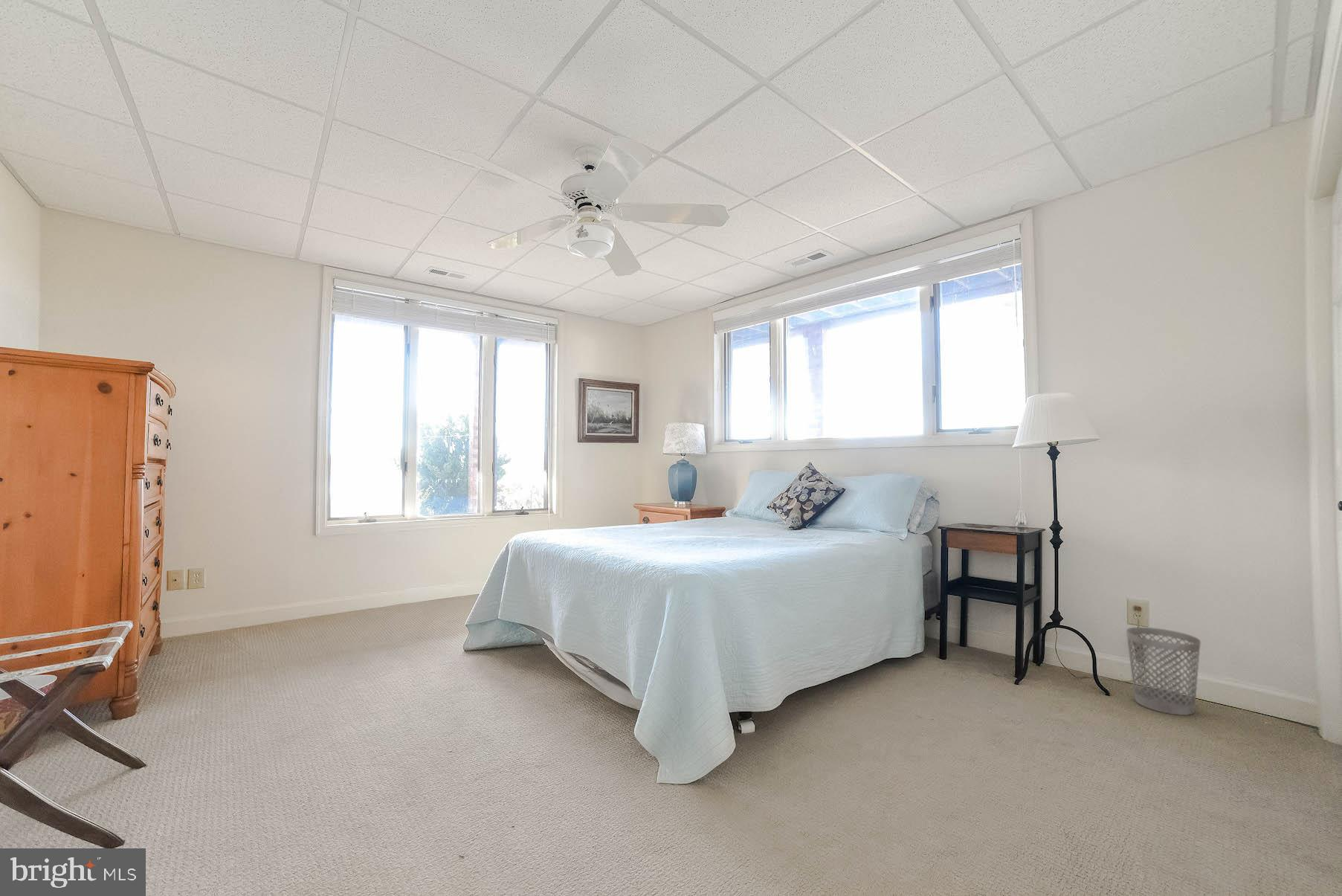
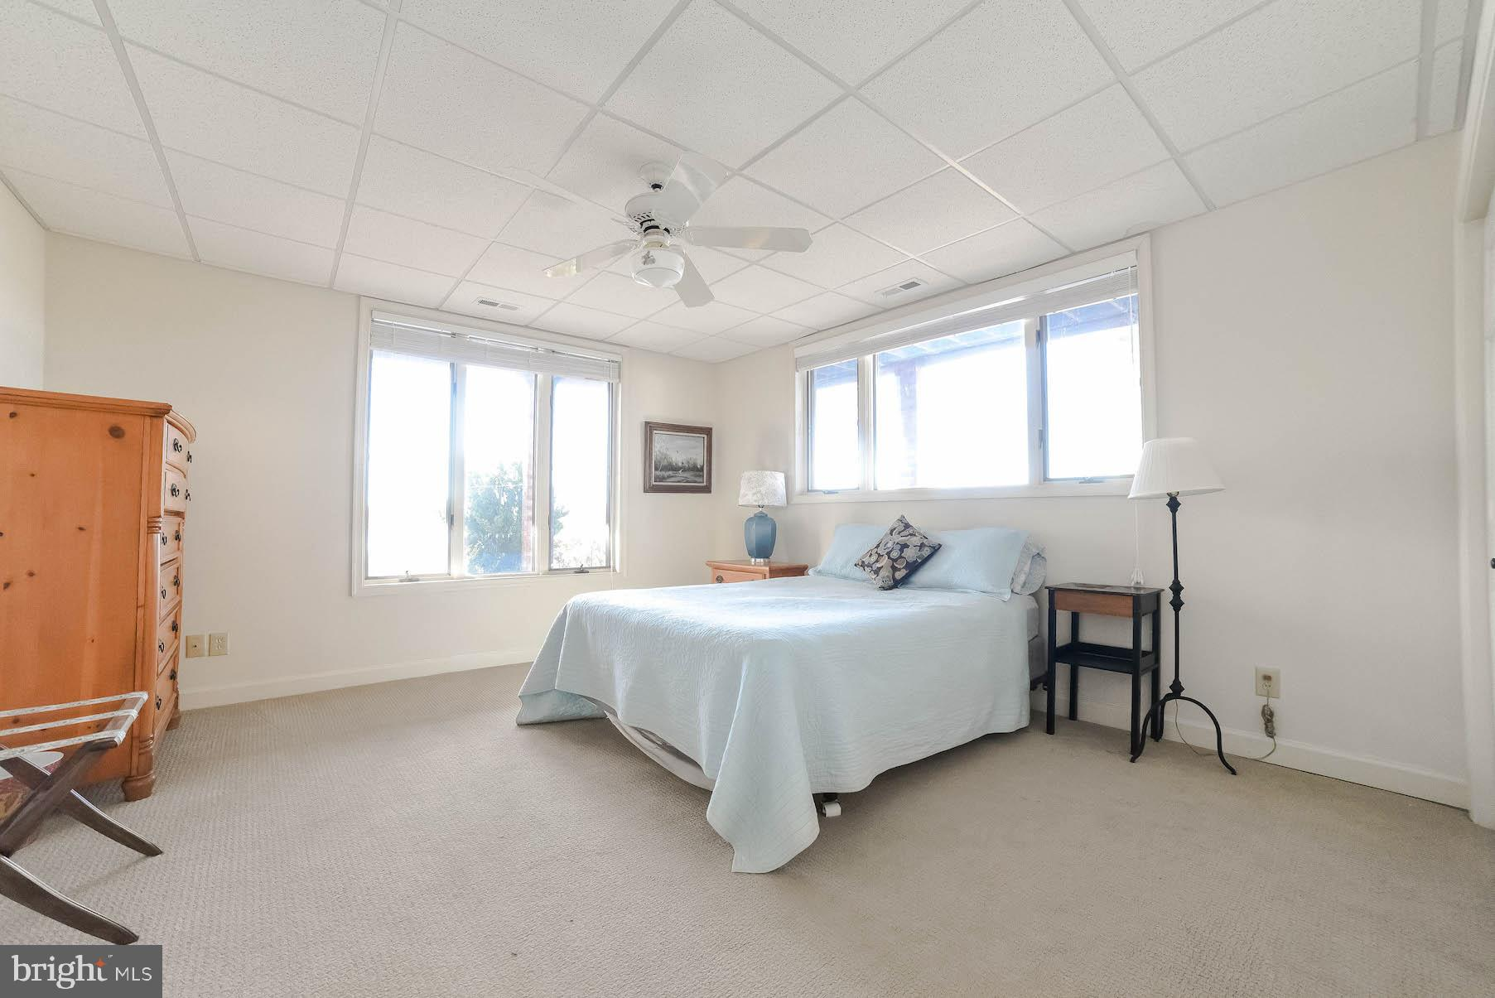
- wastebasket [1126,626,1201,716]
